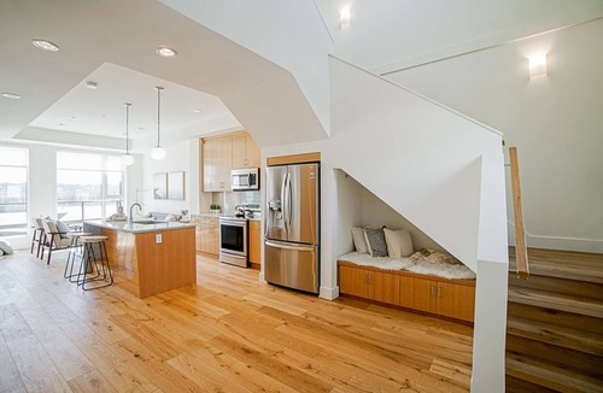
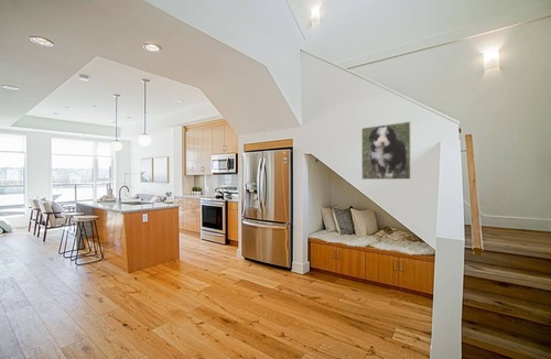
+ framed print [360,120,412,181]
